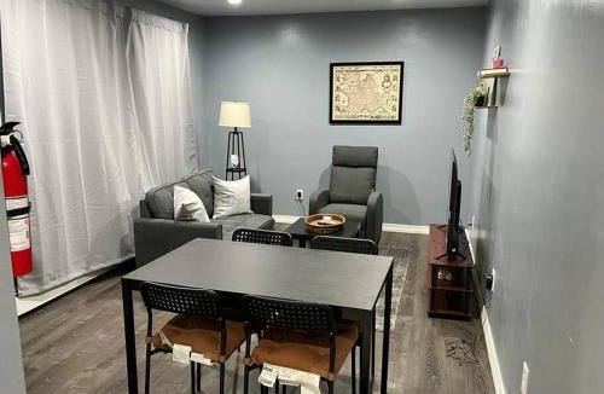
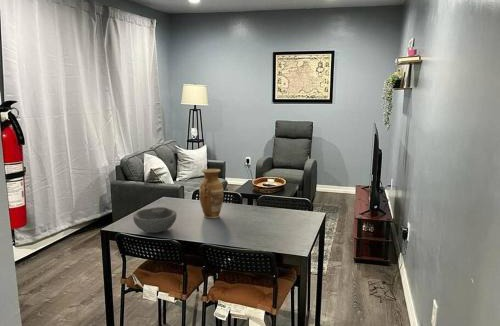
+ vase [198,168,225,219]
+ bowl [132,206,178,234]
